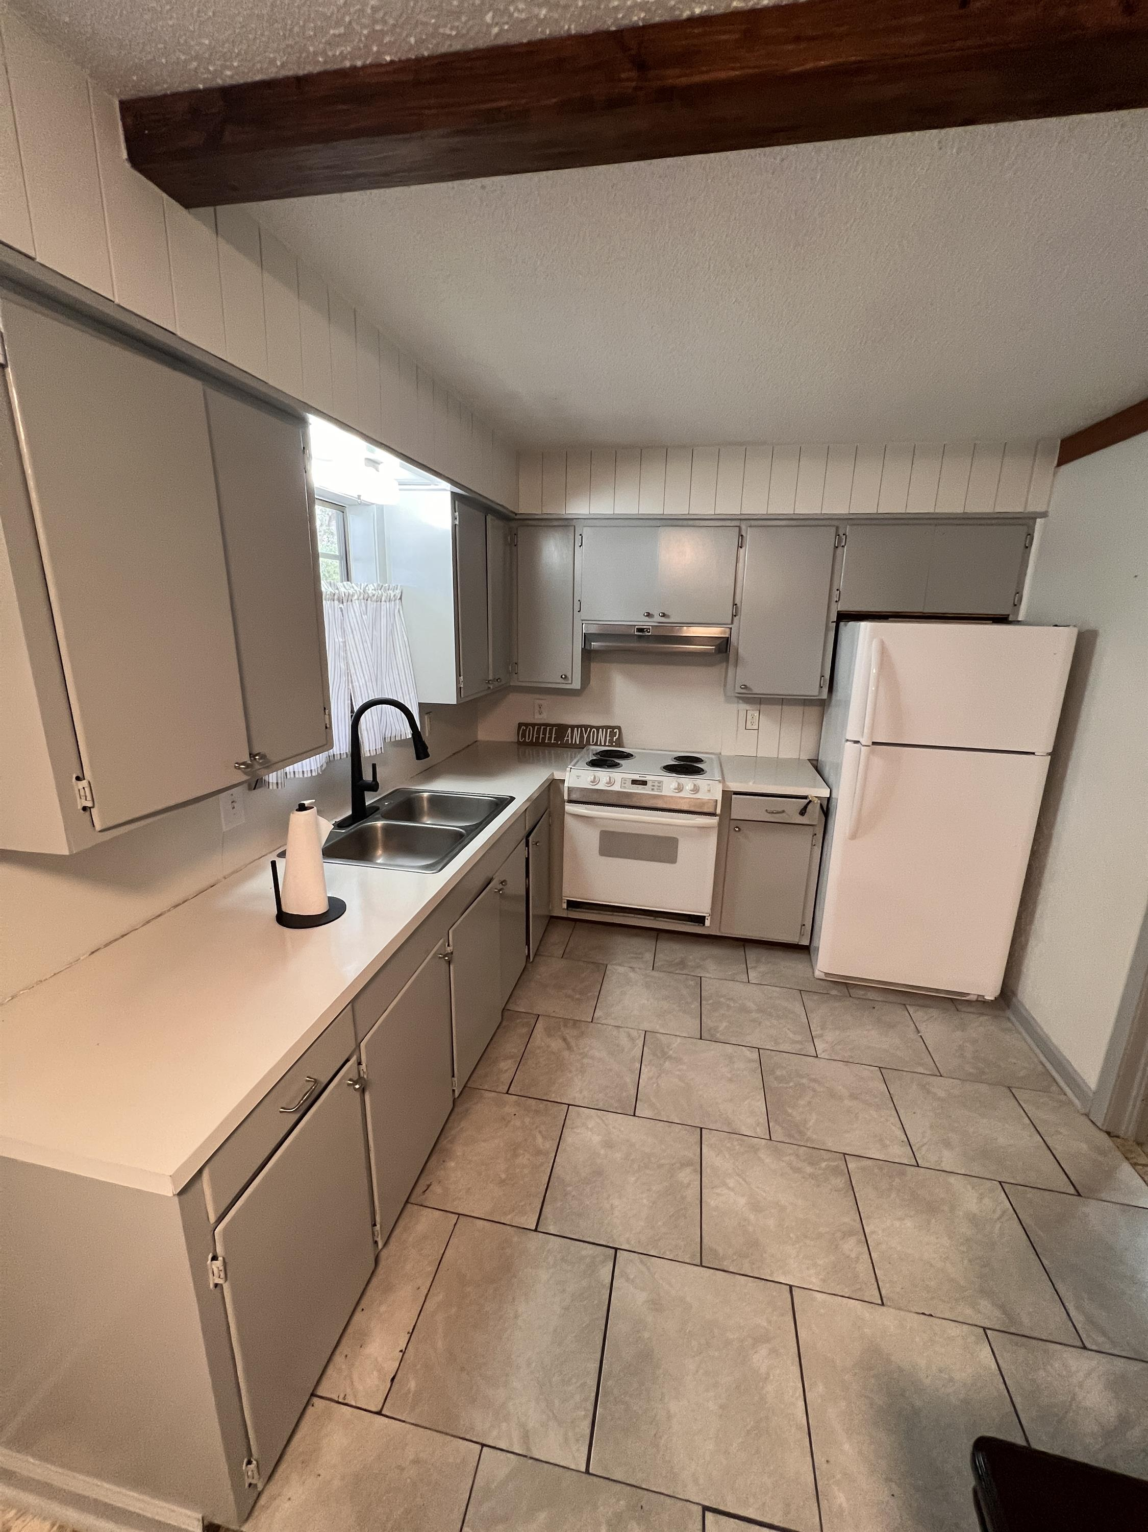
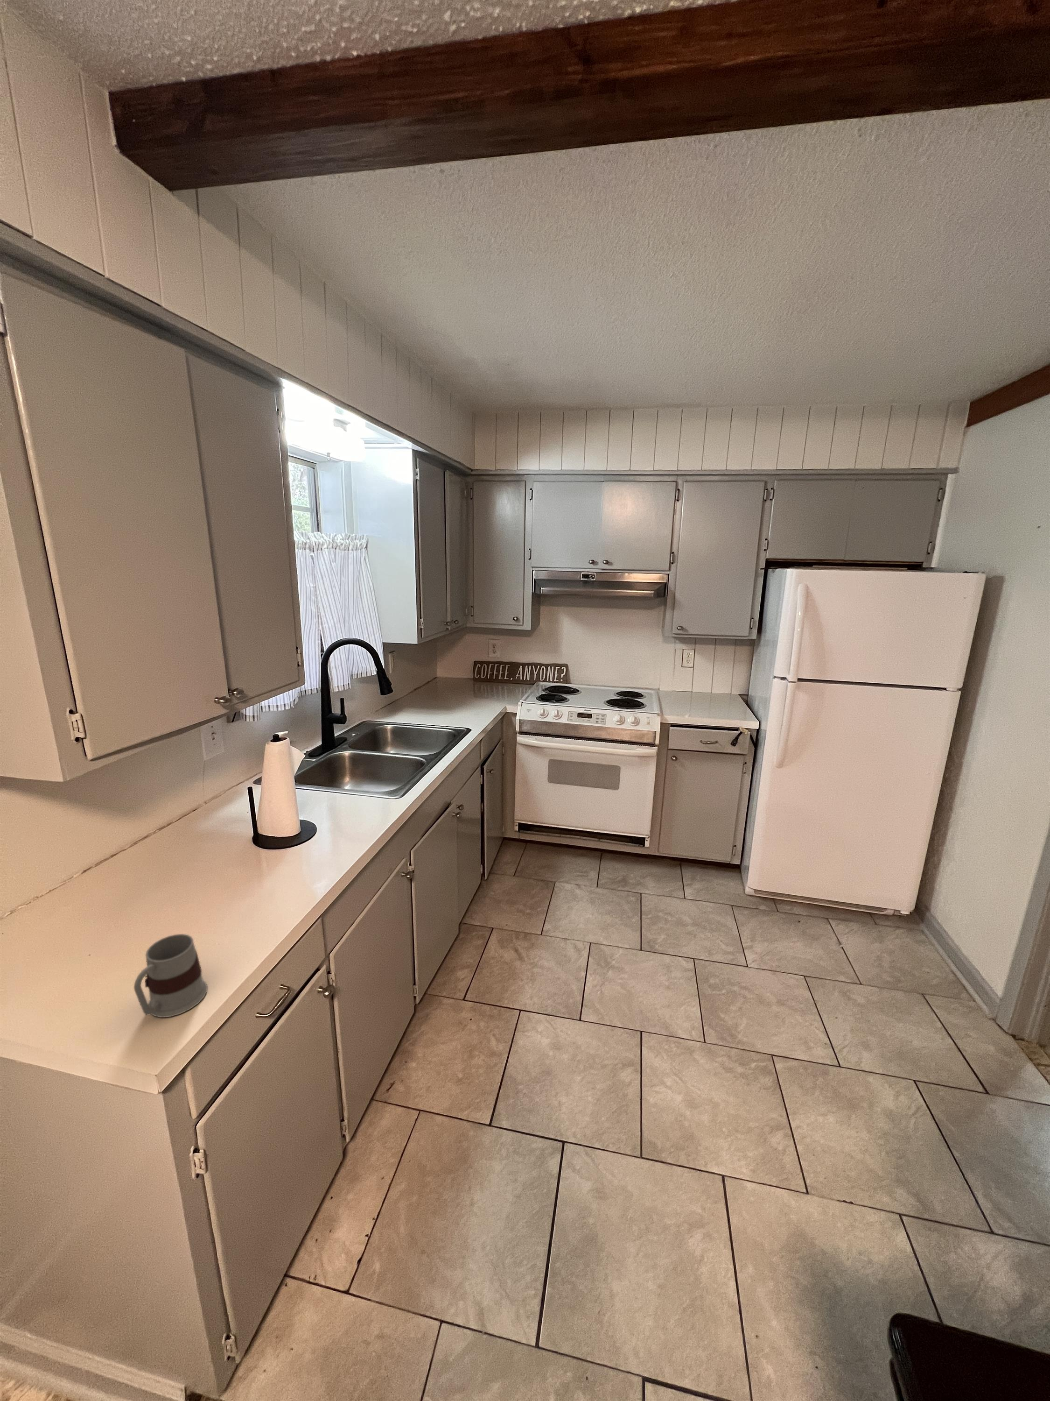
+ mug [133,933,208,1018]
